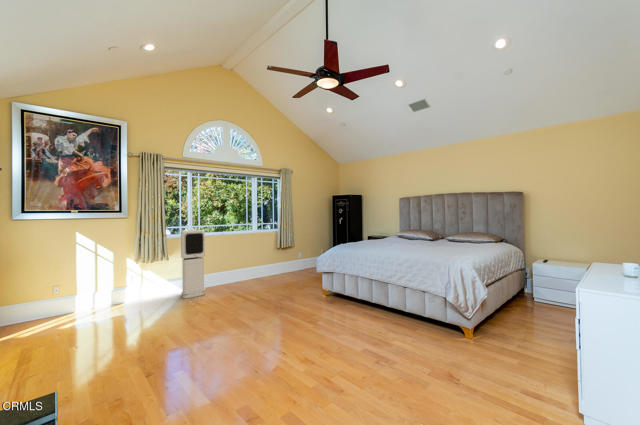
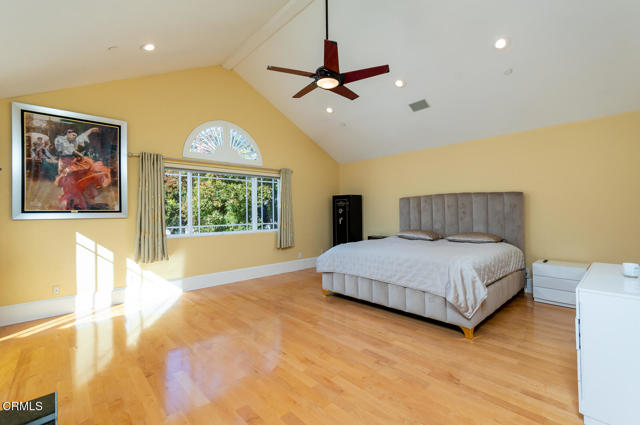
- air purifier [180,229,207,299]
